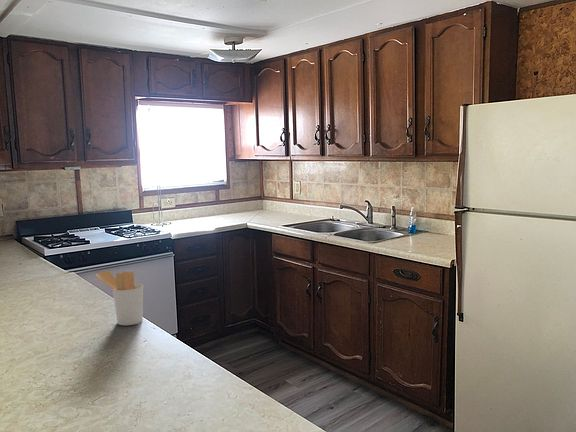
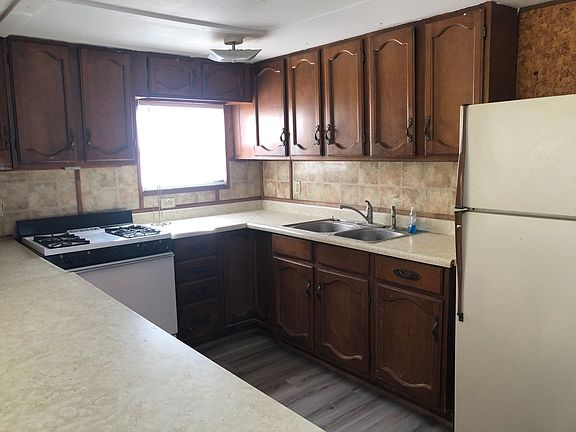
- utensil holder [94,269,144,326]
